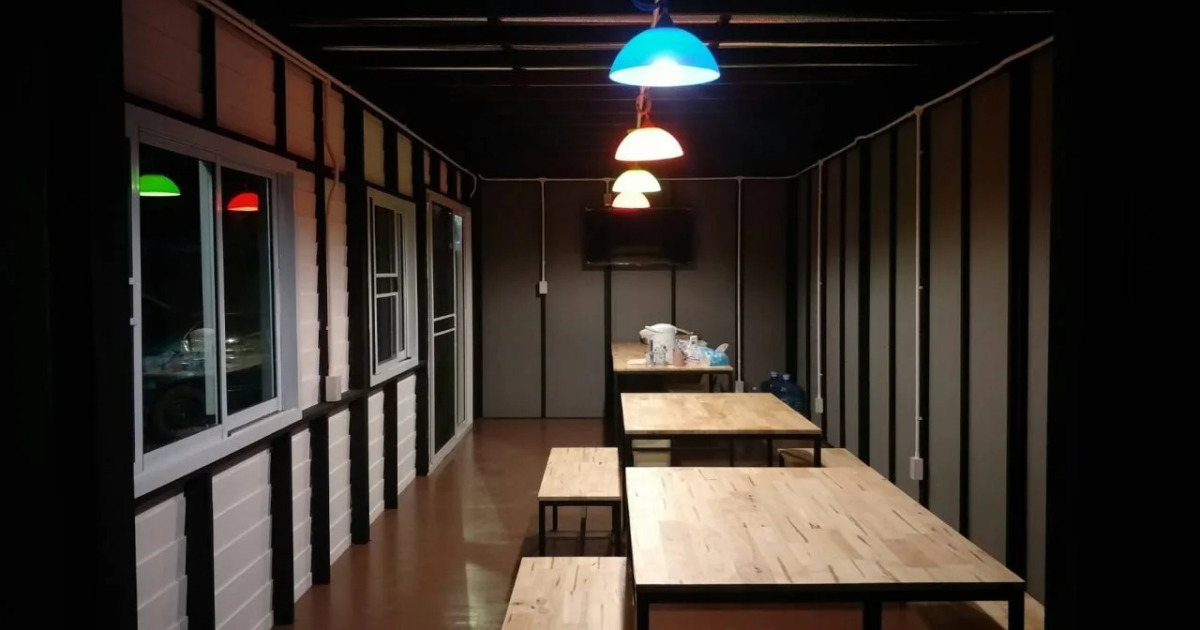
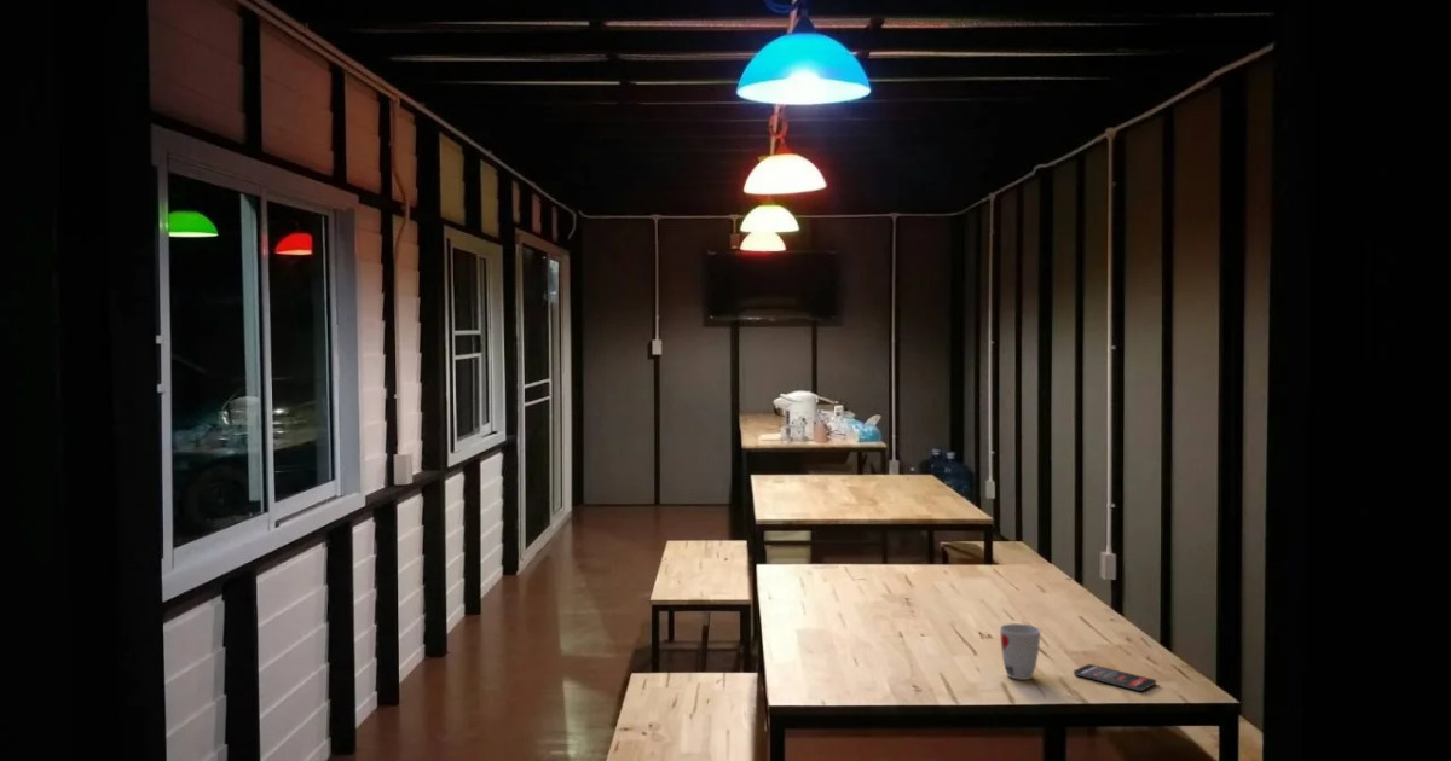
+ smartphone [1073,663,1157,692]
+ cup [999,622,1041,681]
